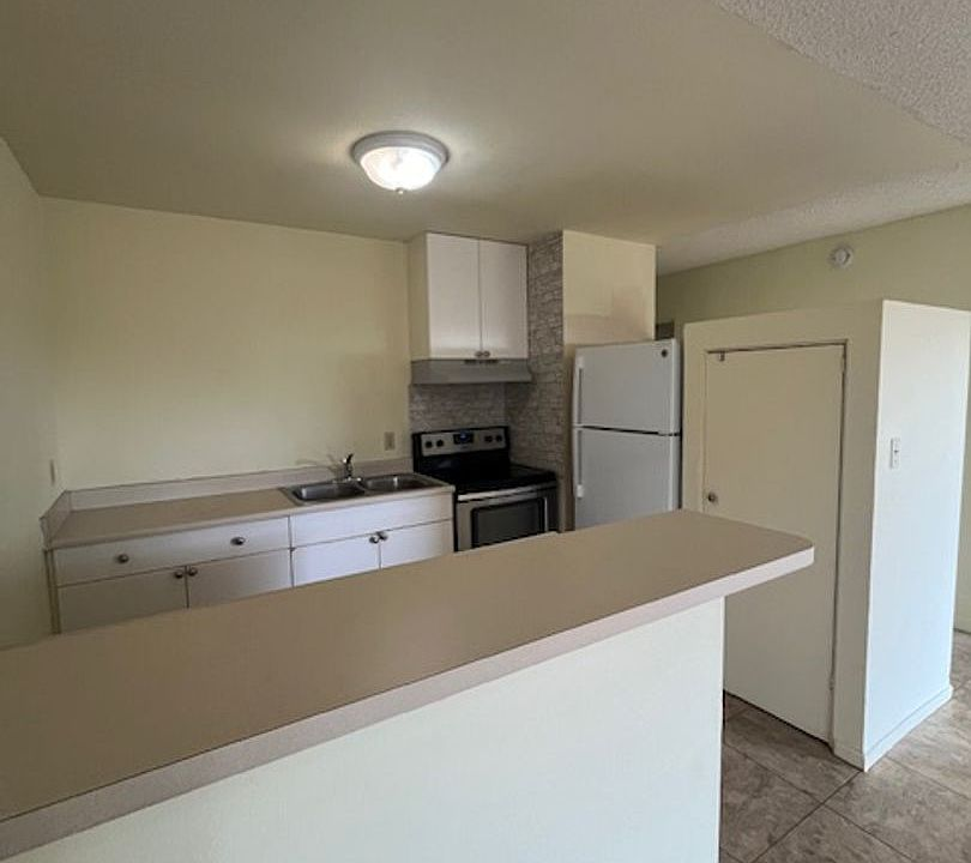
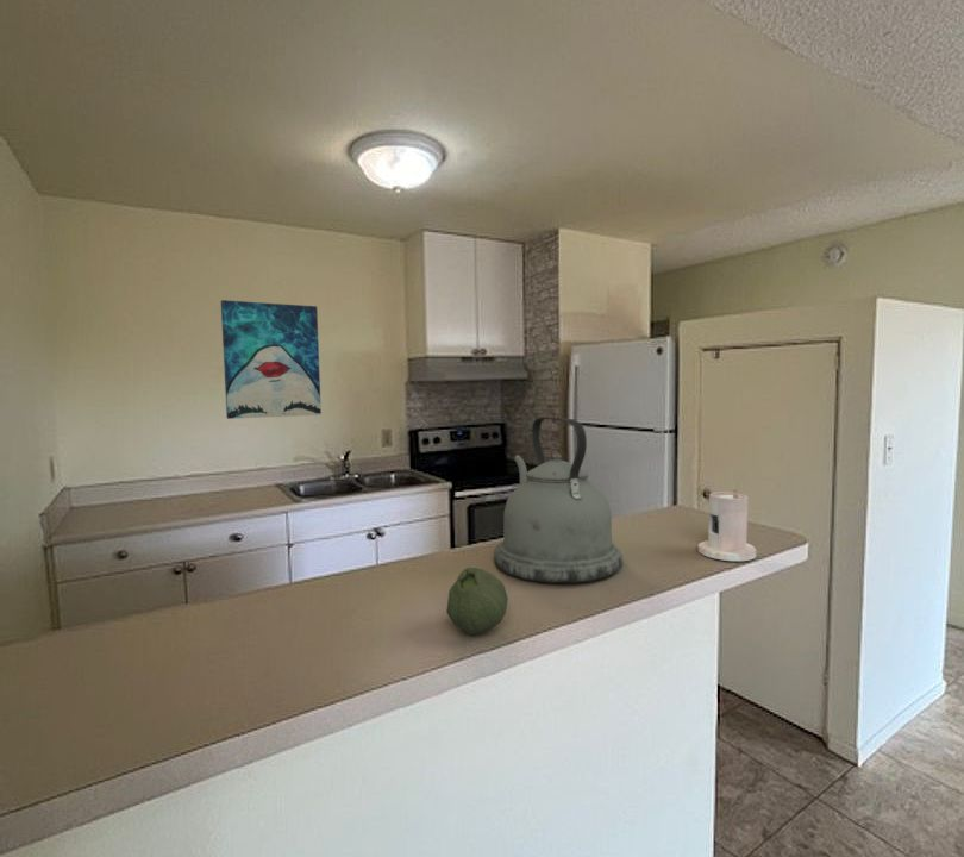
+ candle [697,488,757,562]
+ fruit [445,567,509,636]
+ wall art [220,299,323,420]
+ kettle [493,415,624,584]
